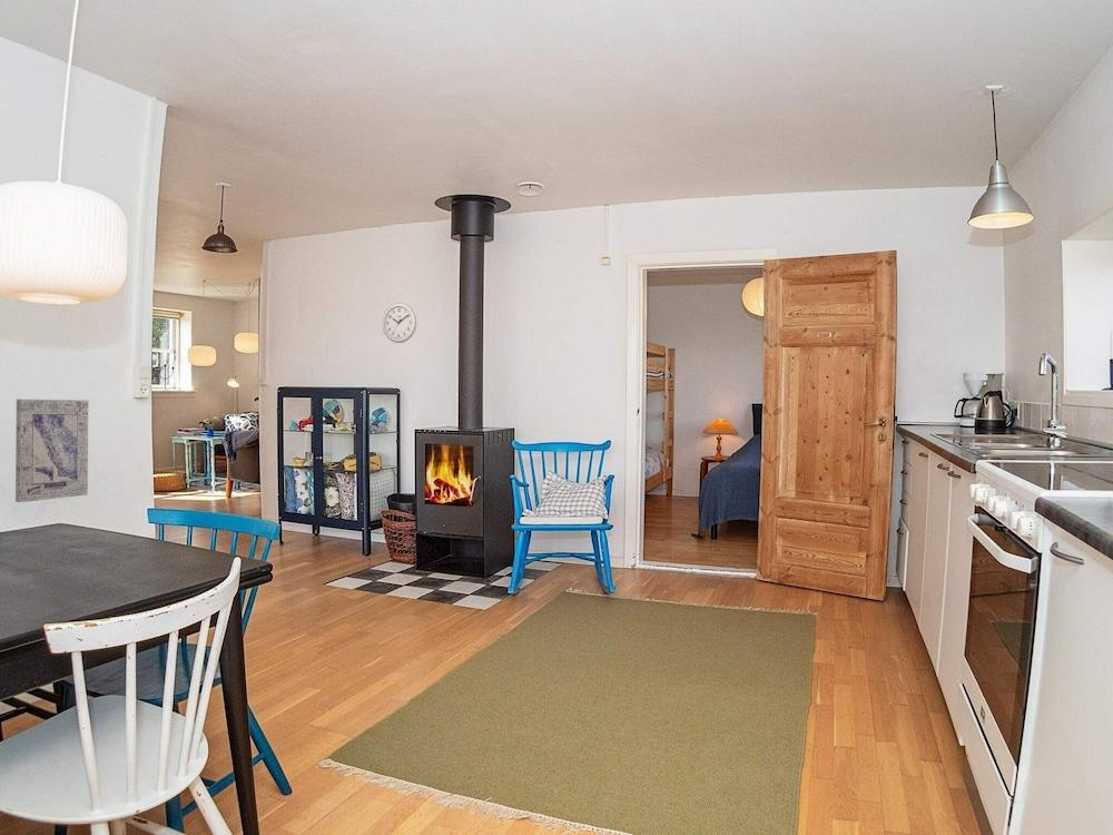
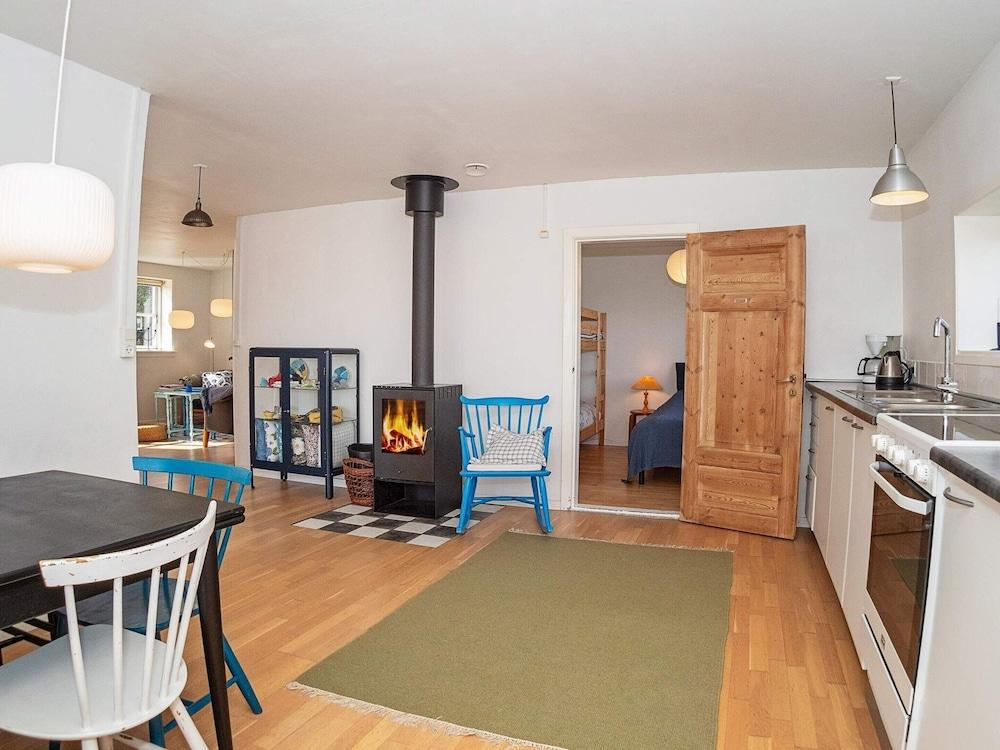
- wall art [14,399,90,503]
- wall clock [382,302,417,344]
